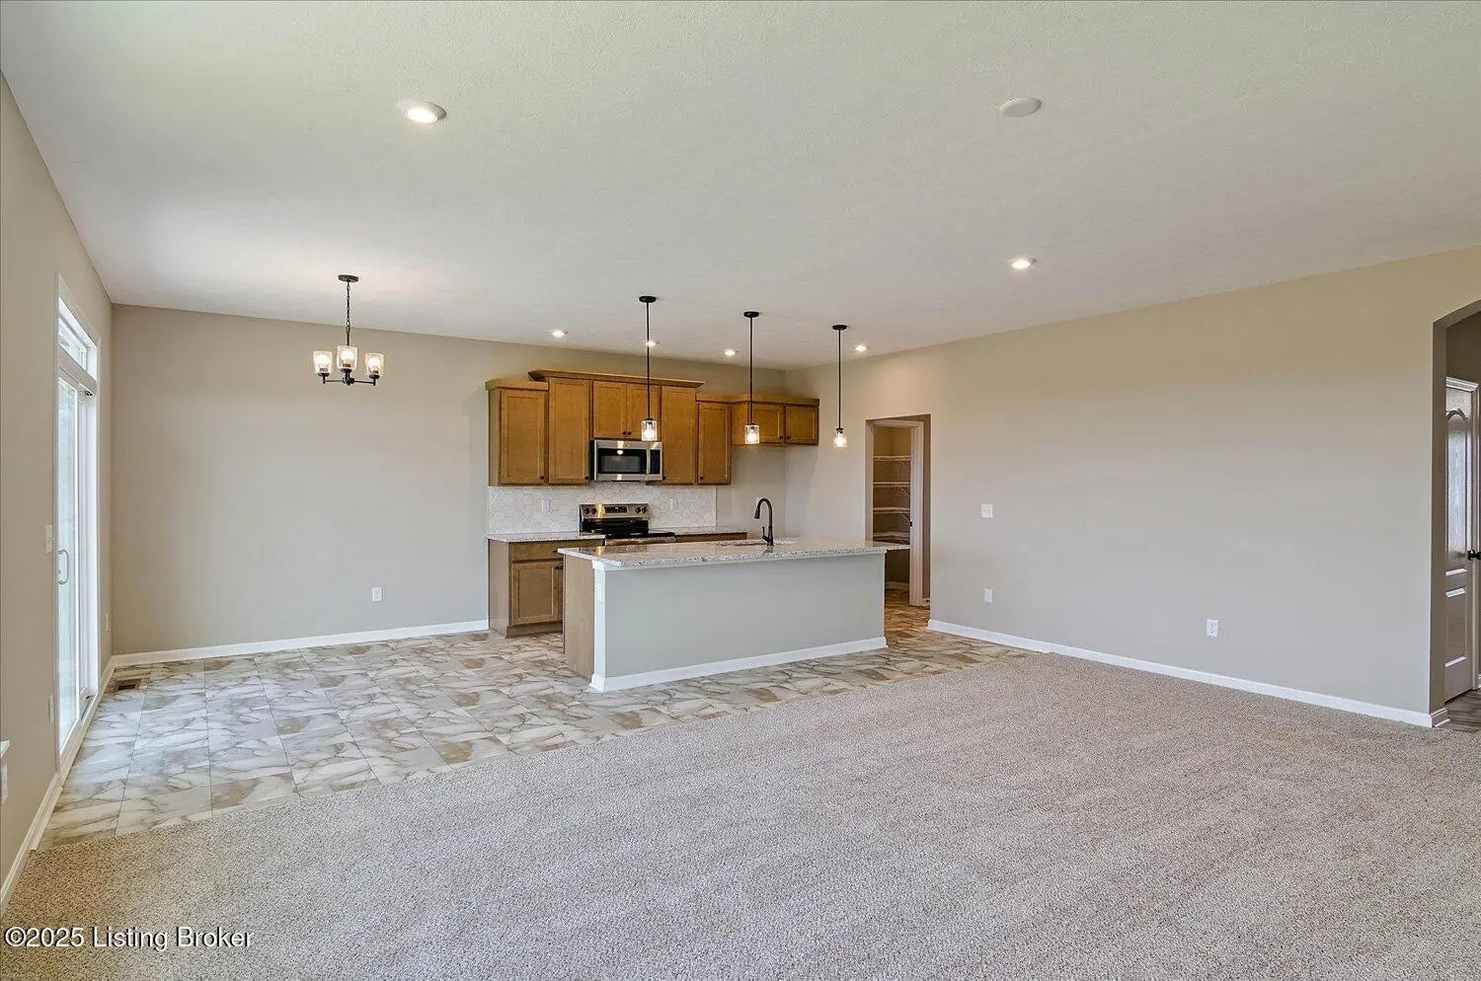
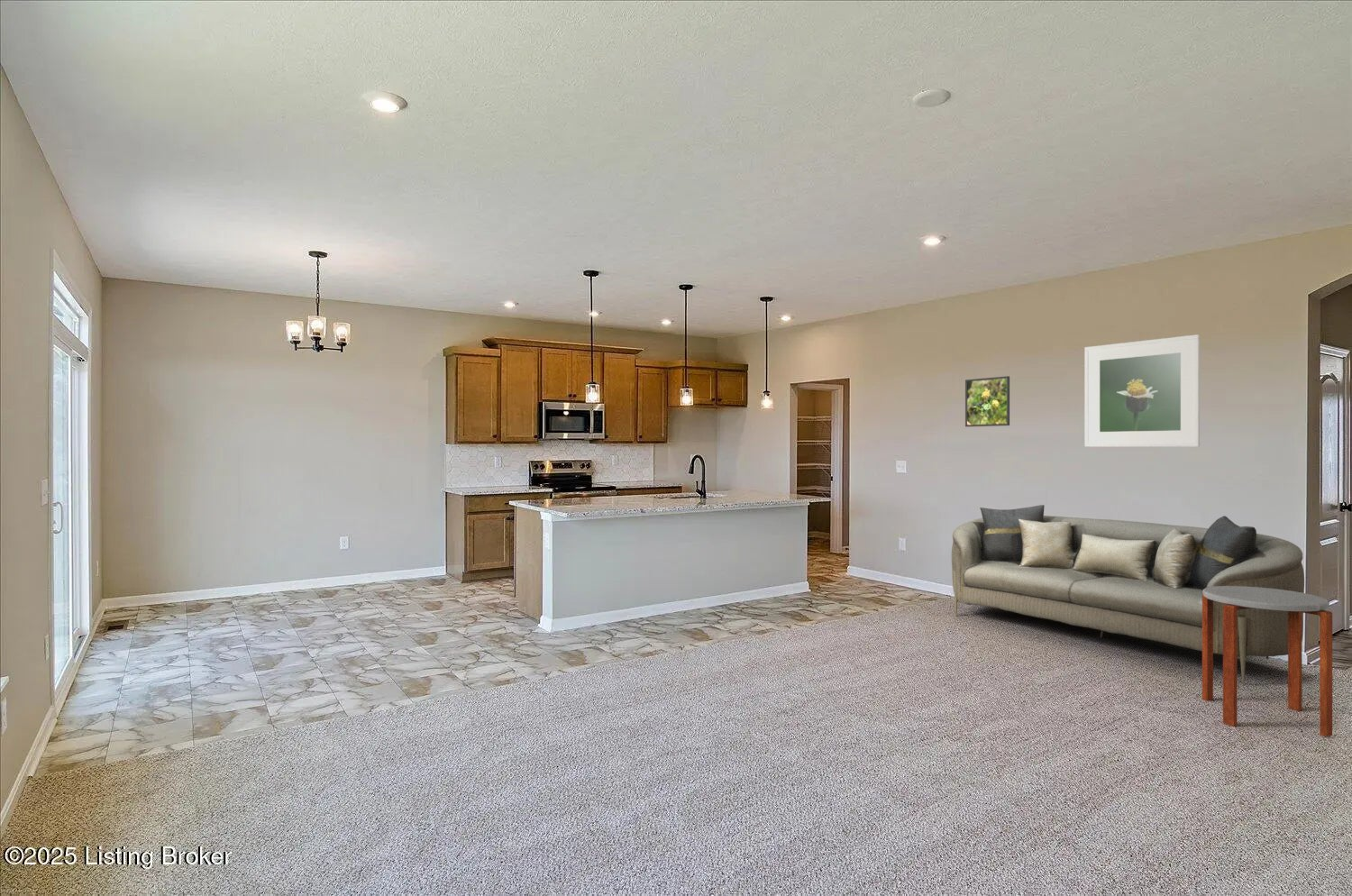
+ sofa [951,504,1305,682]
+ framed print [1083,334,1201,448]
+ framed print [964,375,1010,427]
+ side table [1201,586,1333,737]
